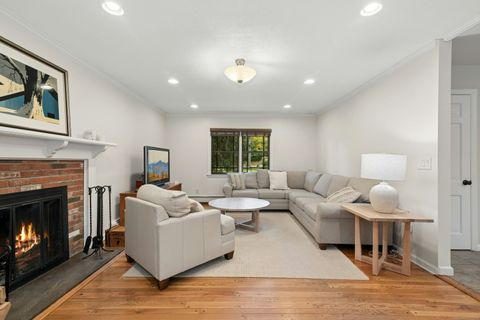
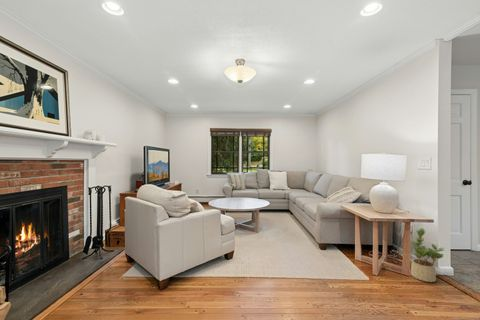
+ potted plant [410,228,445,283]
